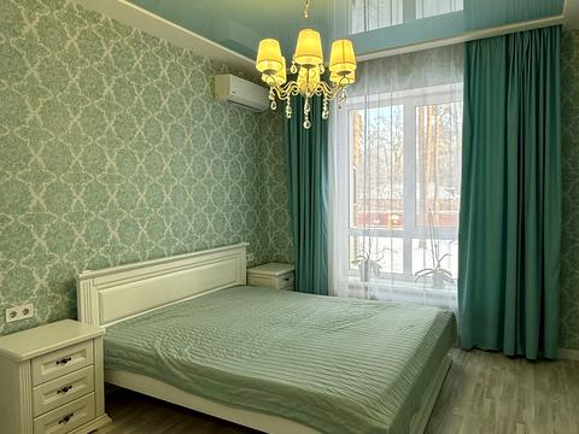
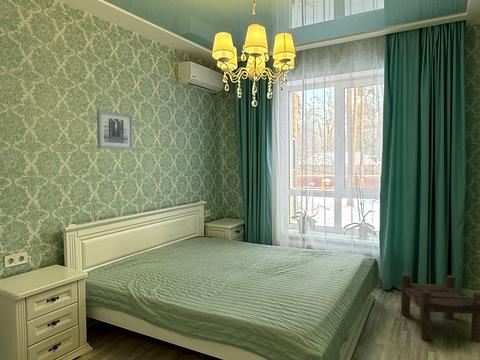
+ stool [400,273,480,344]
+ wall art [96,109,134,151]
